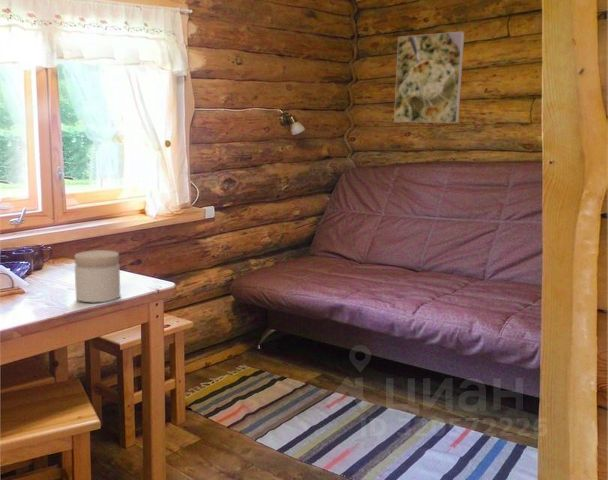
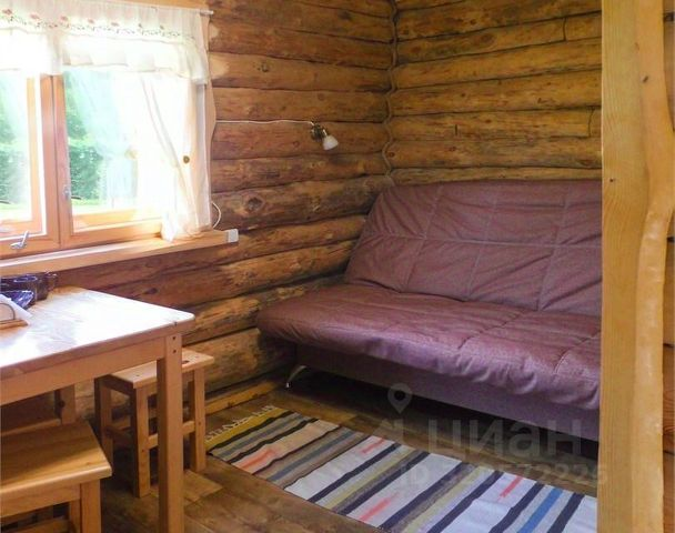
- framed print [393,31,465,124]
- jar [73,249,121,304]
